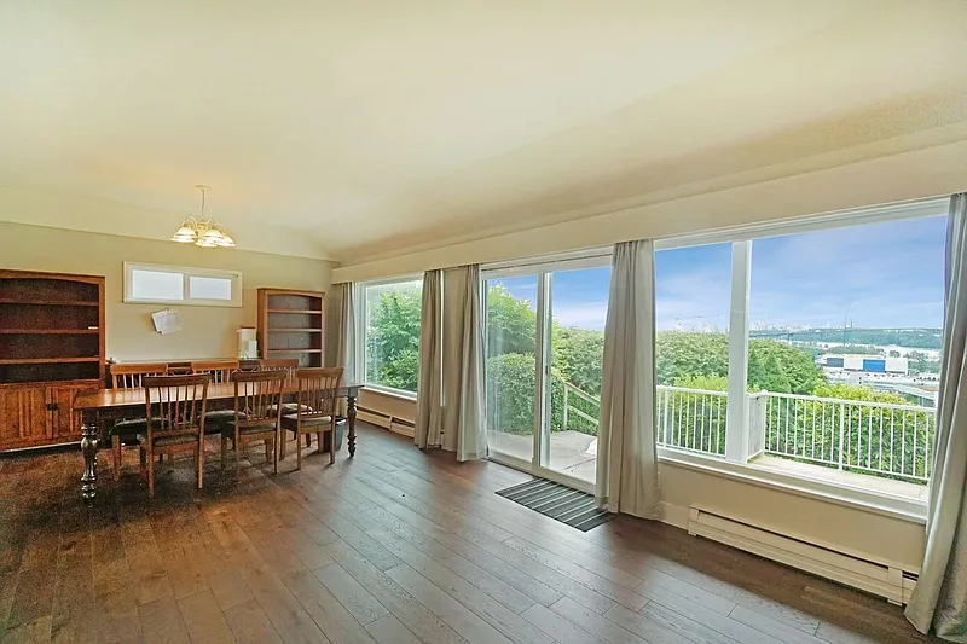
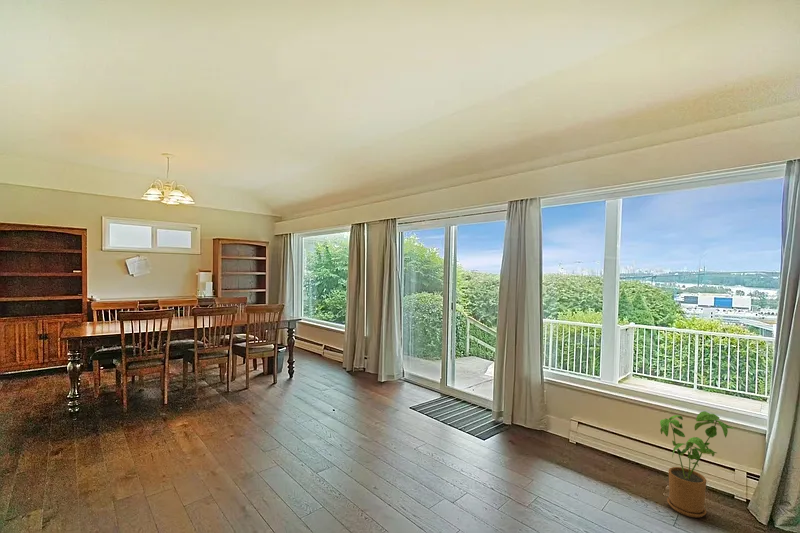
+ house plant [659,410,734,519]
